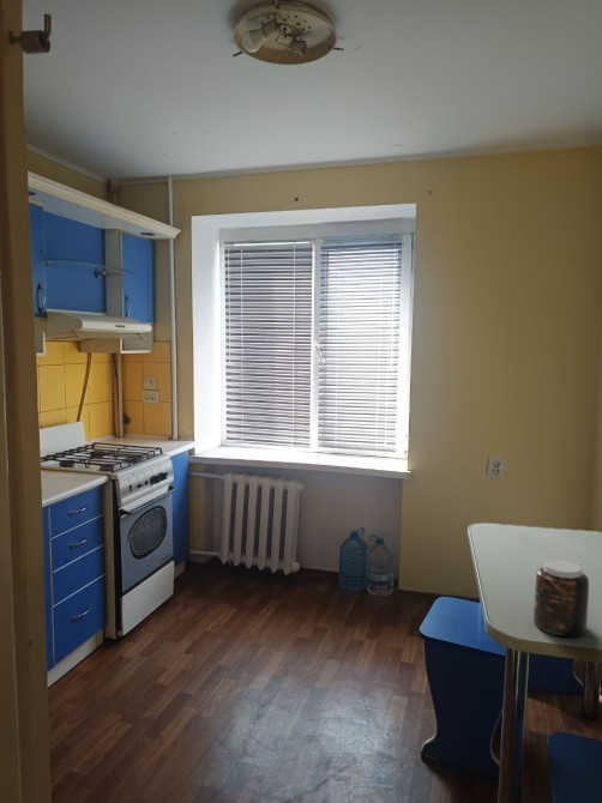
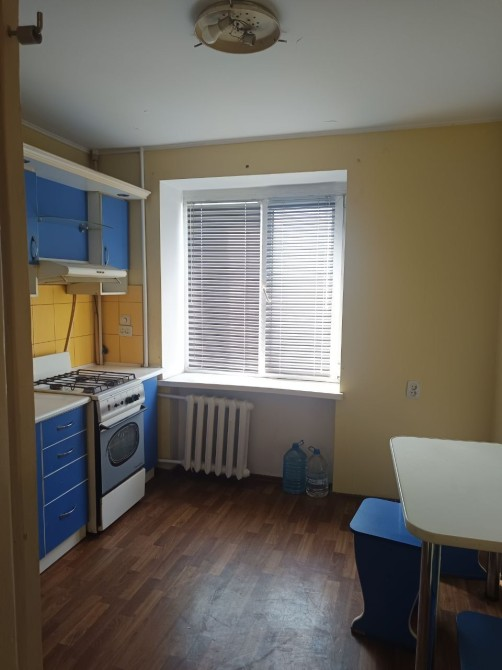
- jar [532,559,590,638]
